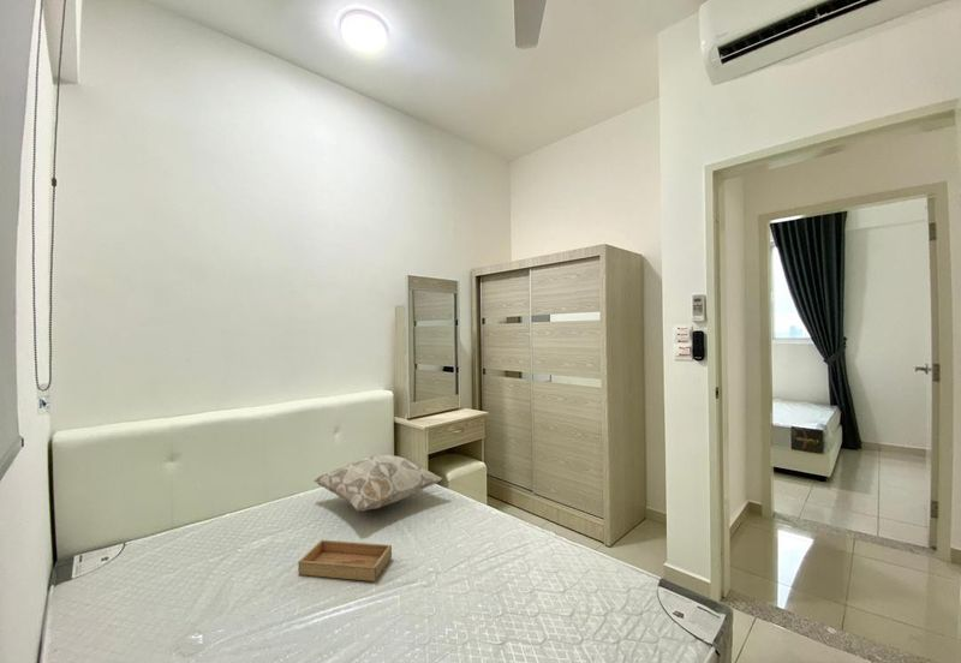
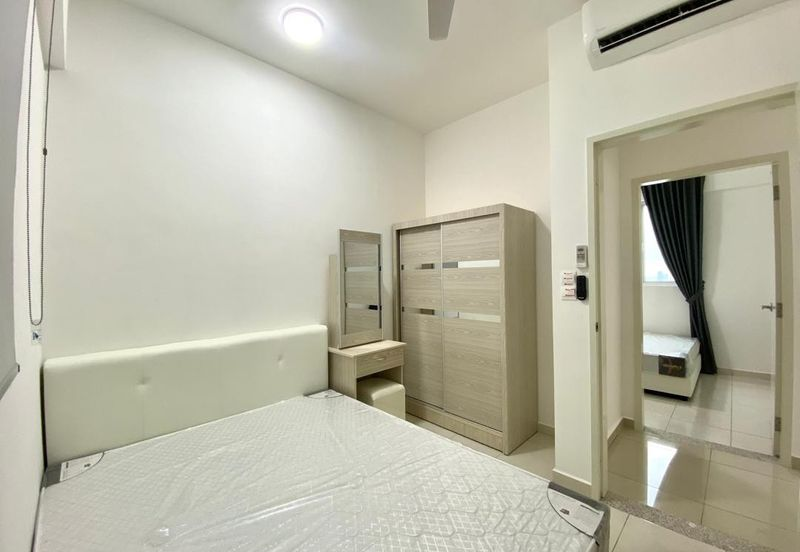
- decorative pillow [312,453,444,513]
- tray [297,539,393,583]
